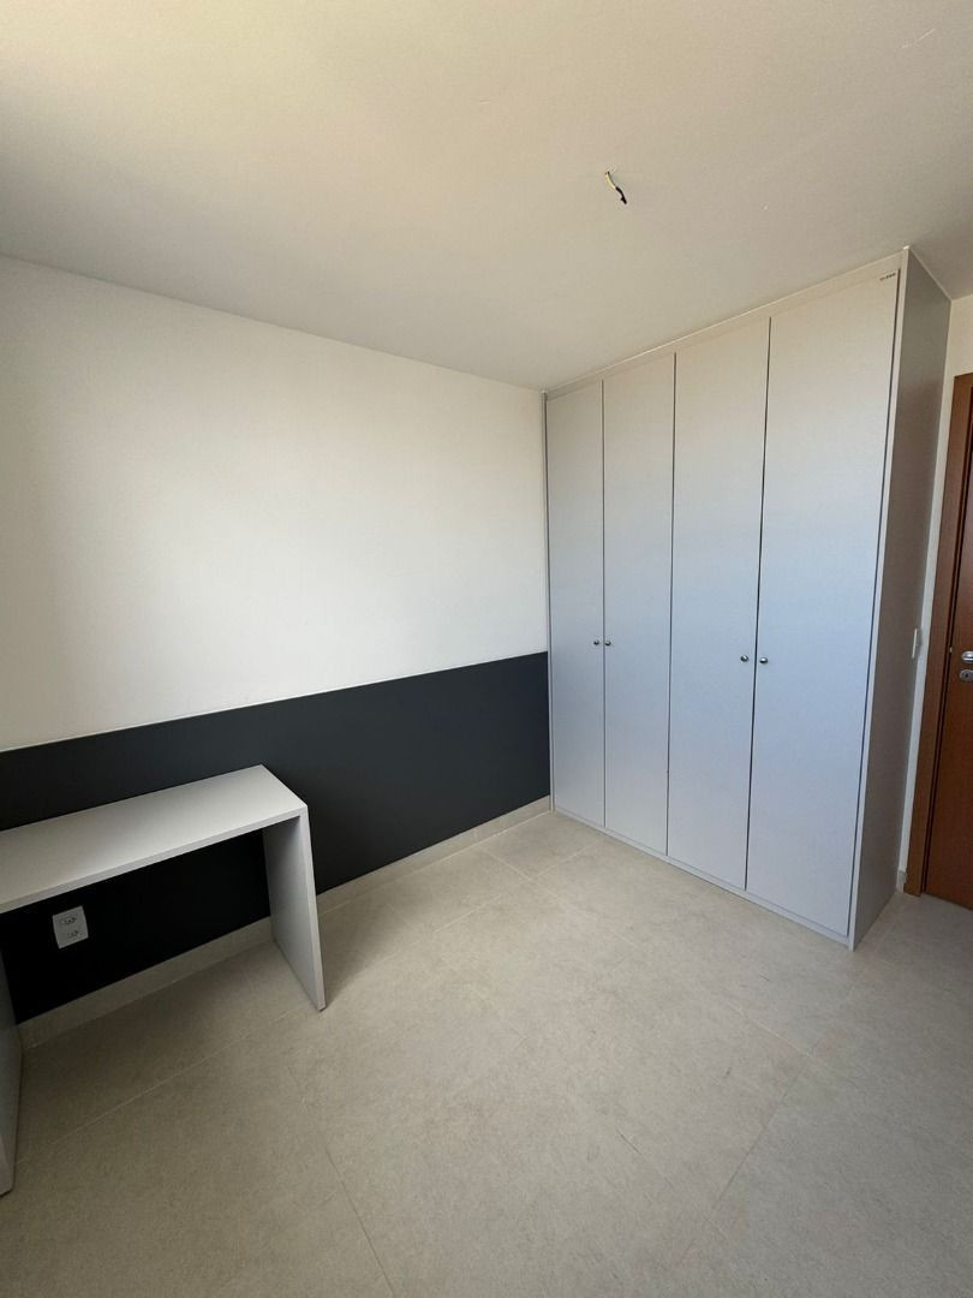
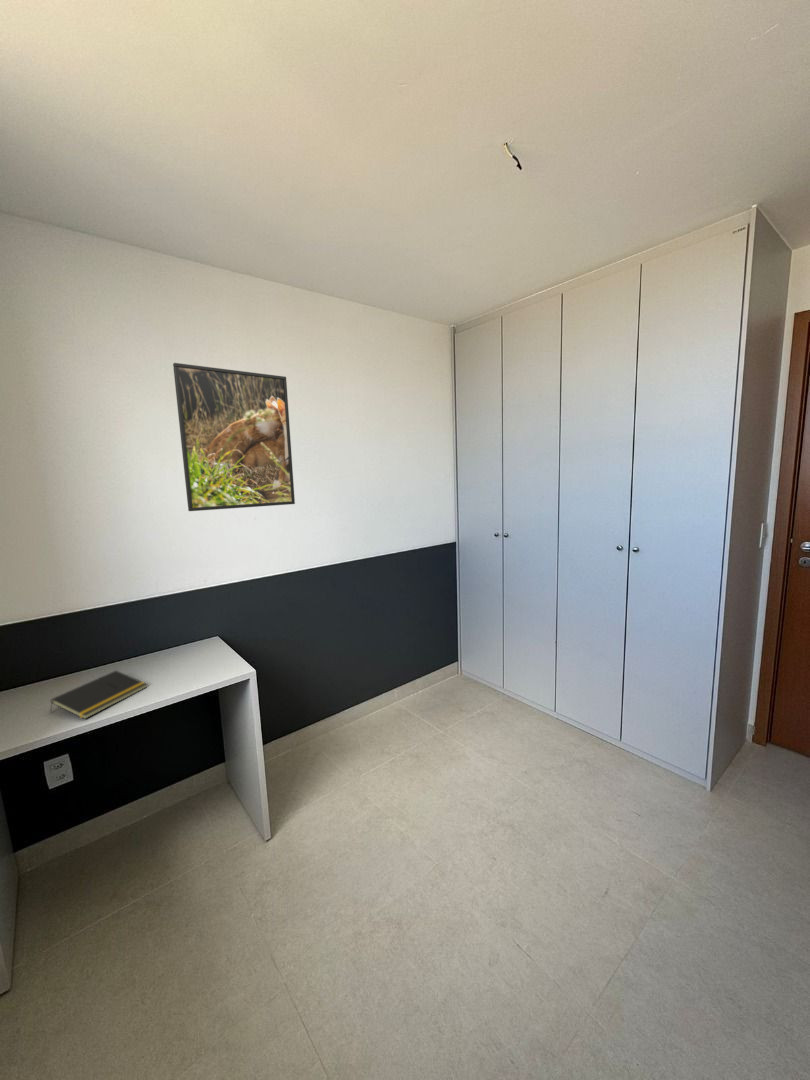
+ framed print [172,362,296,512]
+ notepad [49,670,148,720]
